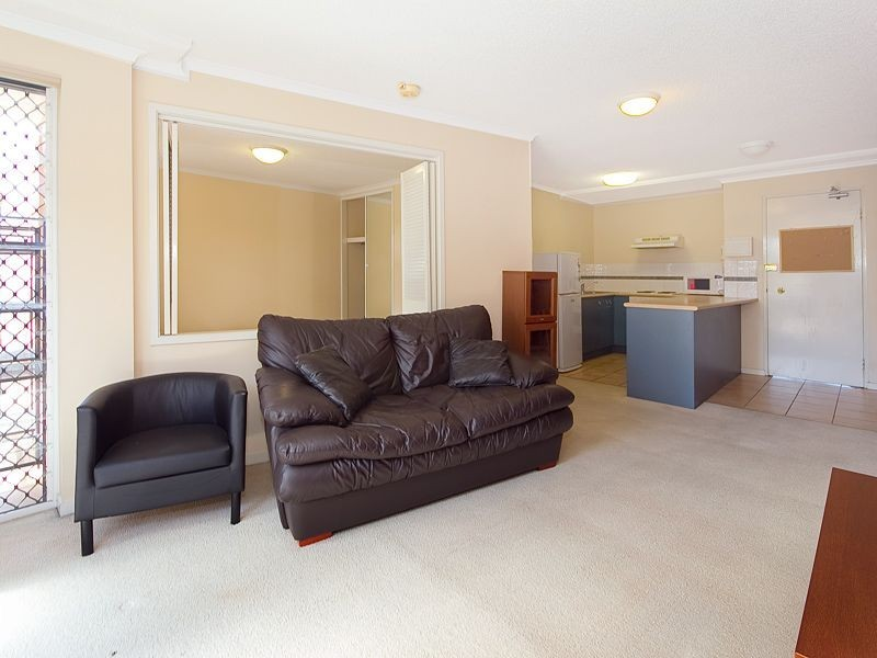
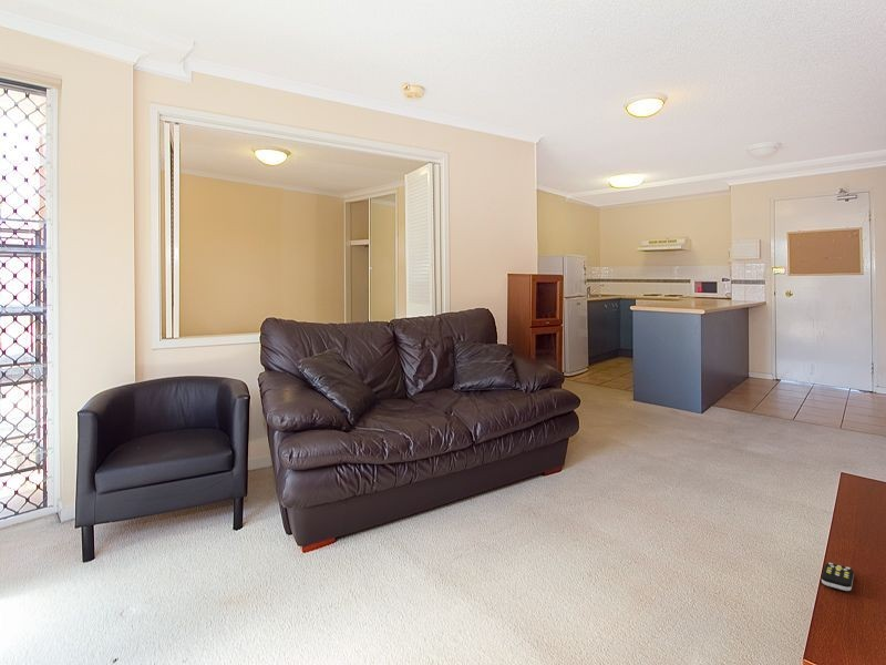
+ remote control [821,562,855,592]
